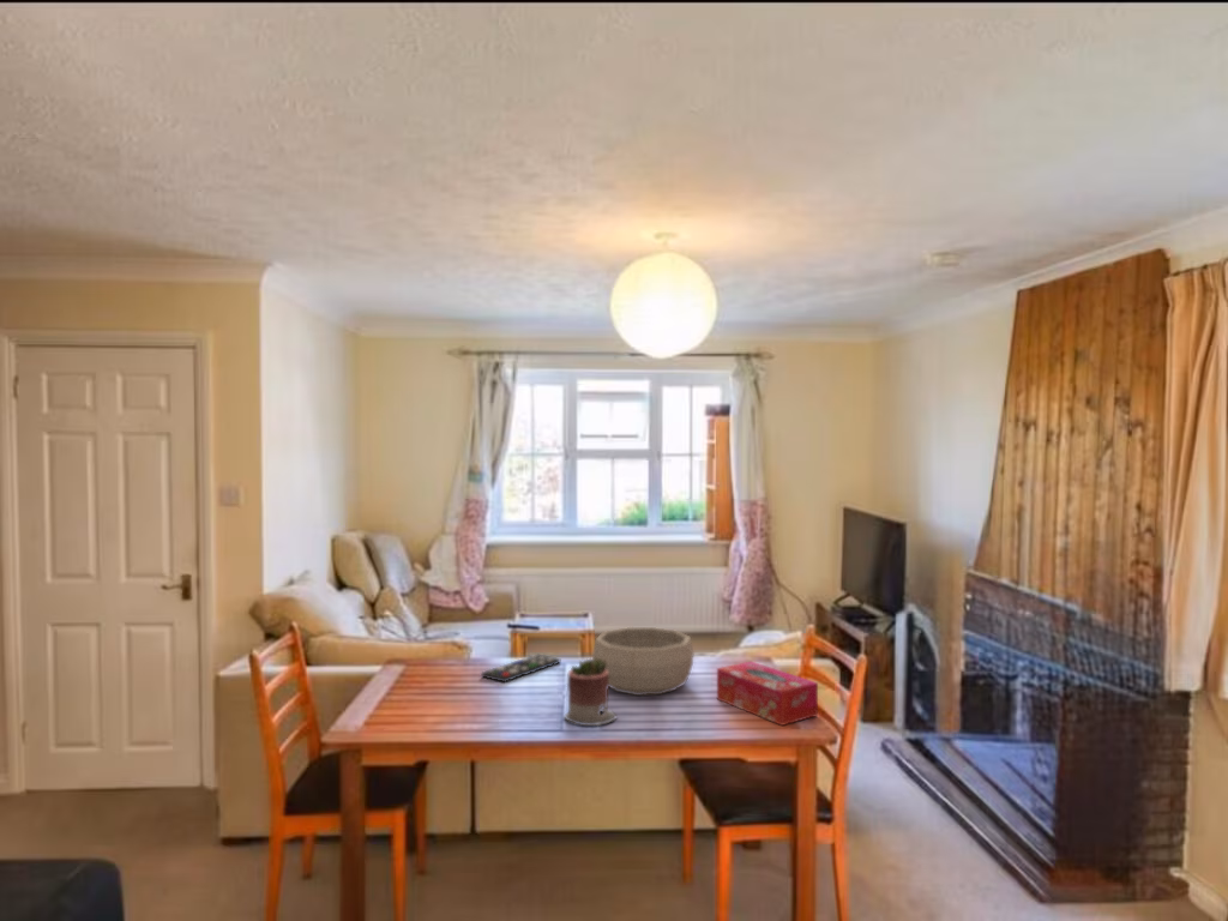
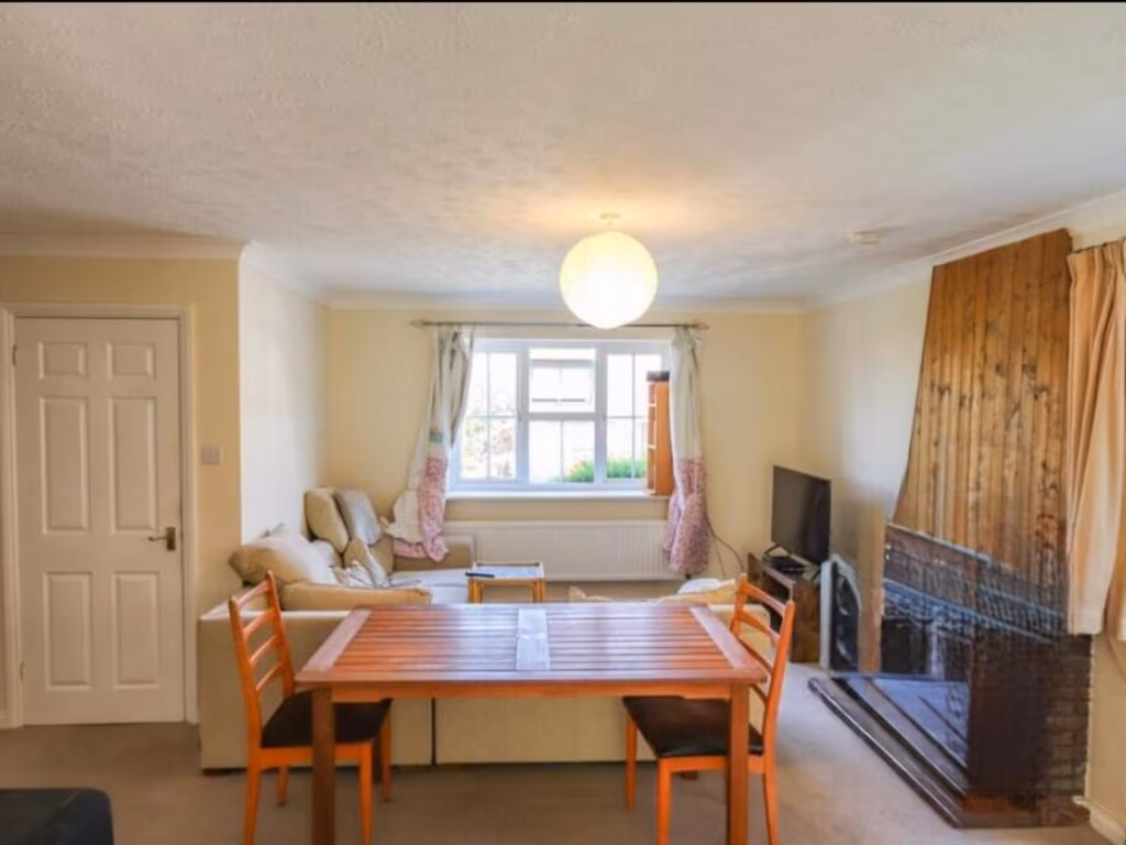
- remote control [480,654,561,684]
- succulent planter [562,657,618,727]
- tissue box [716,661,819,727]
- decorative bowl [591,626,696,697]
